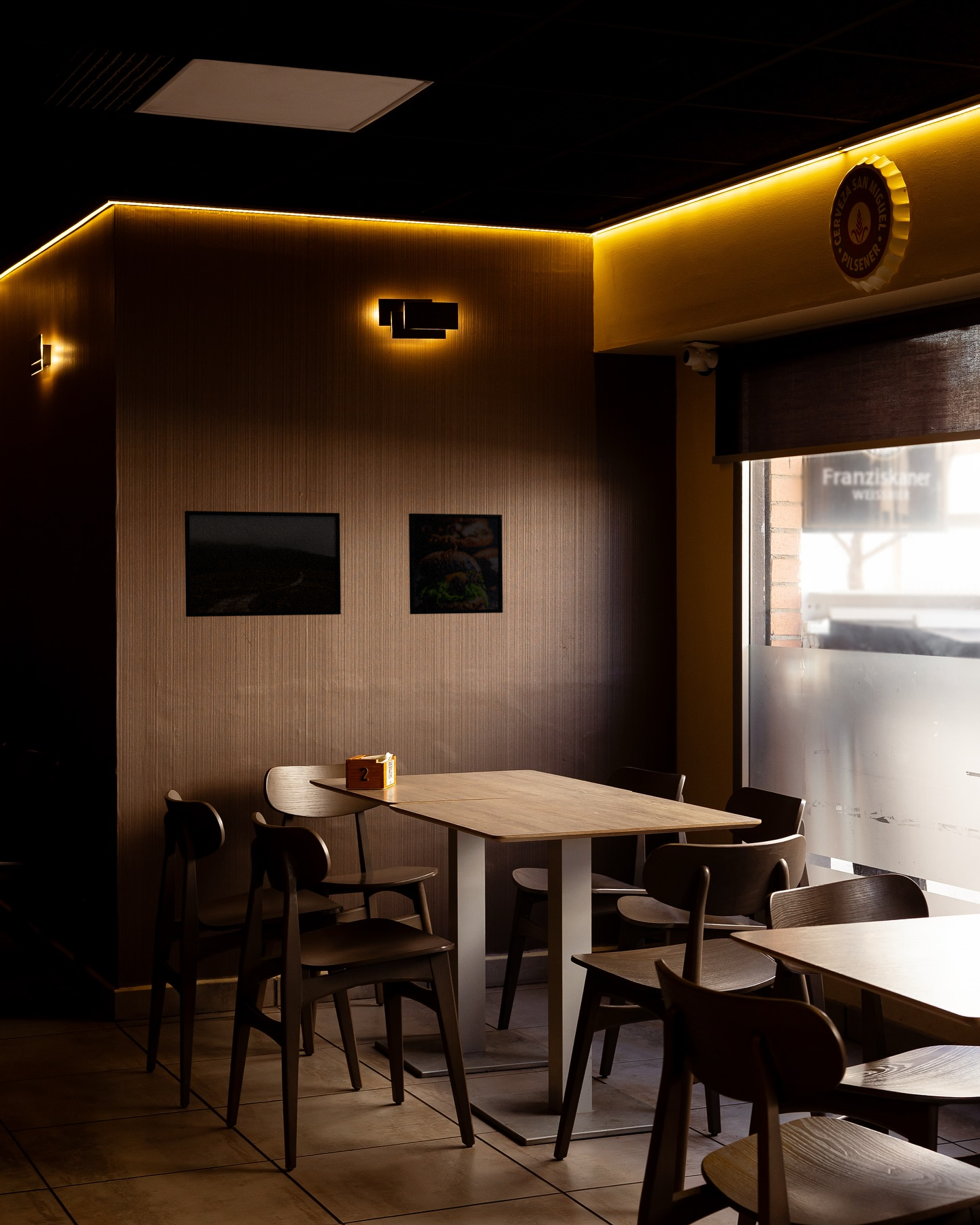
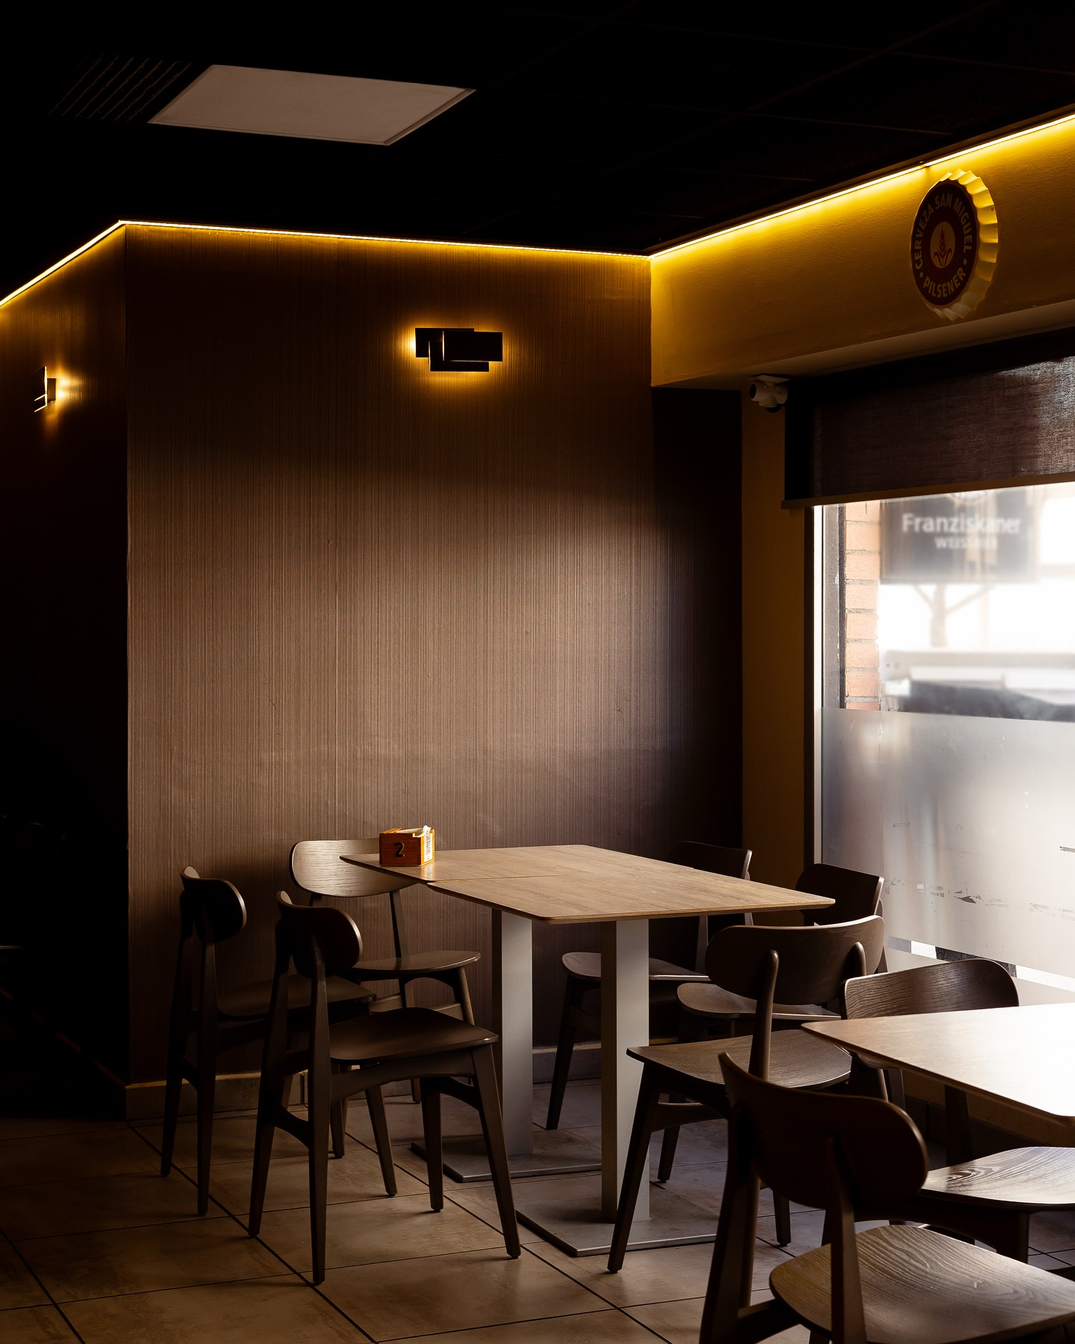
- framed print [408,512,504,615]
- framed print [184,510,342,617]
